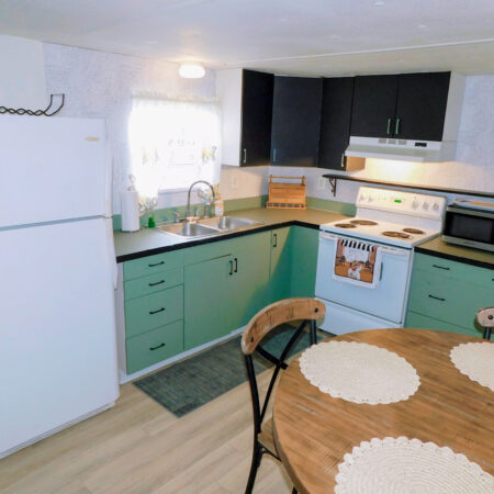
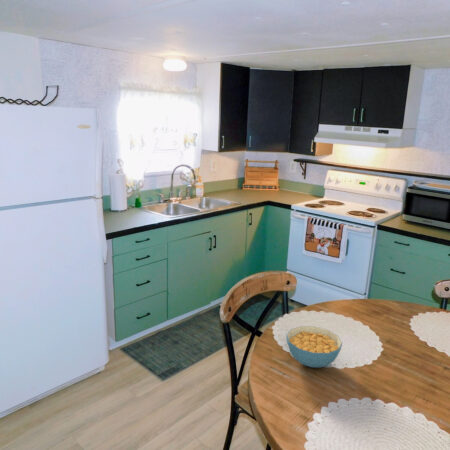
+ cereal bowl [285,325,343,368]
